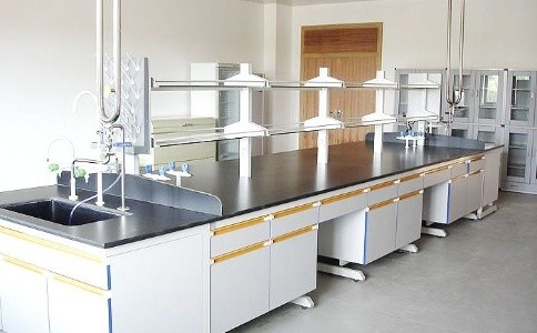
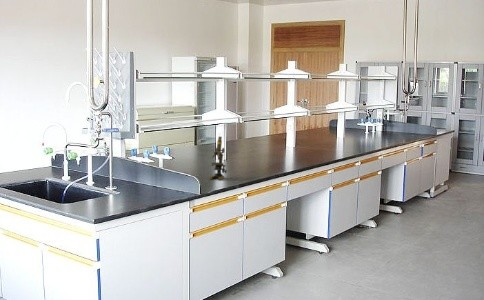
+ microscope [209,135,228,181]
